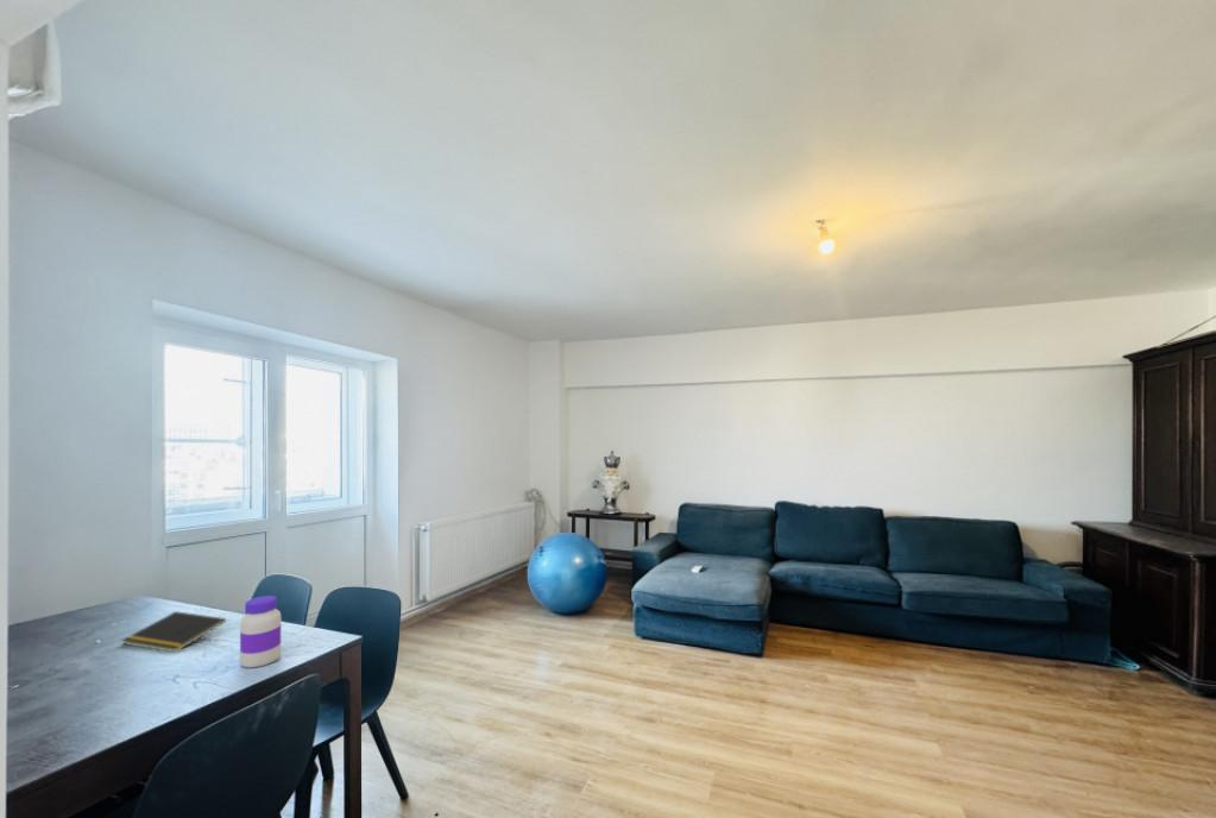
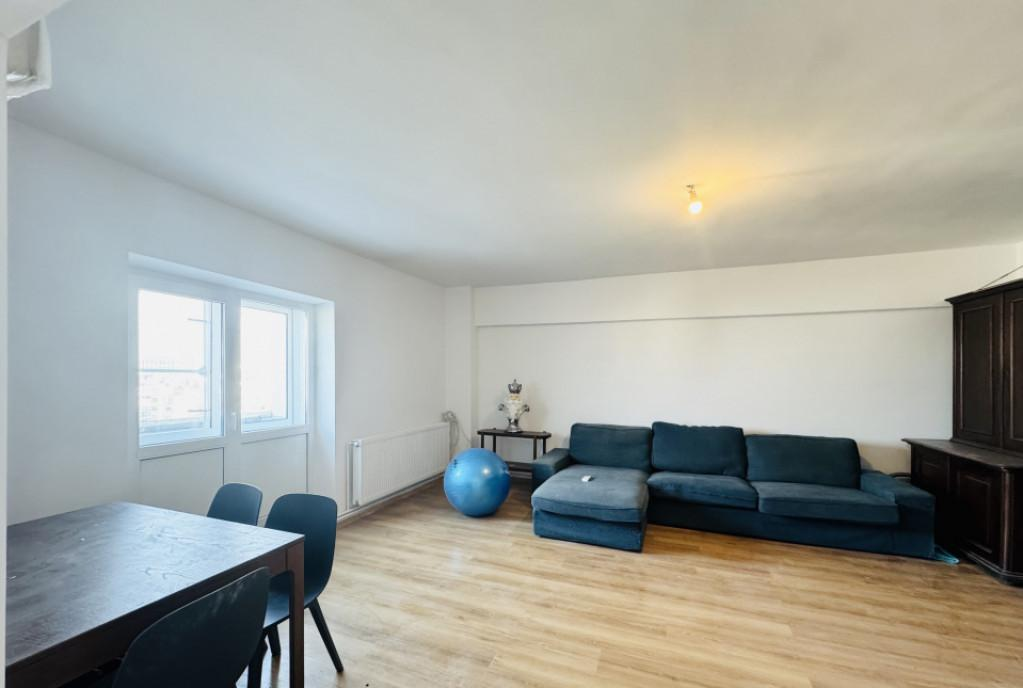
- notepad [120,610,227,653]
- jar [239,594,282,669]
